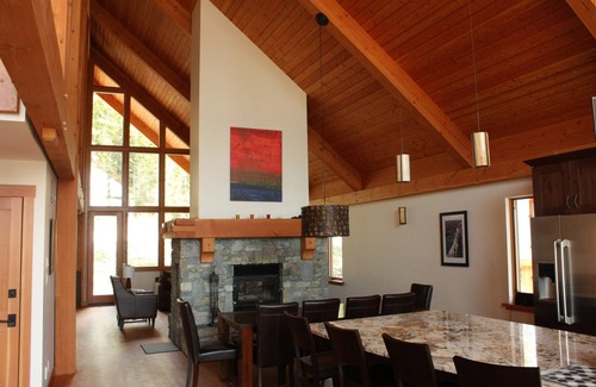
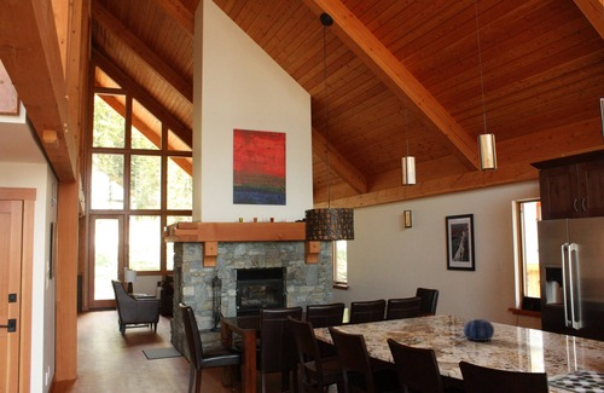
+ decorative bowl [461,318,495,342]
